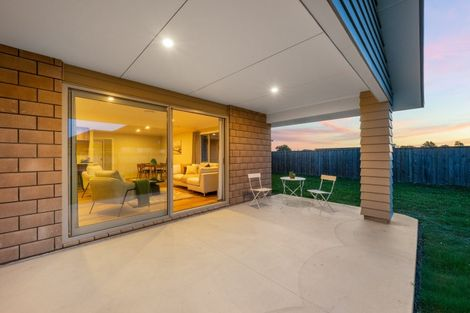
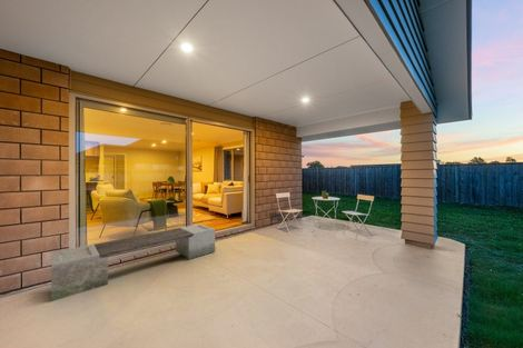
+ garden bench [50,222,216,302]
